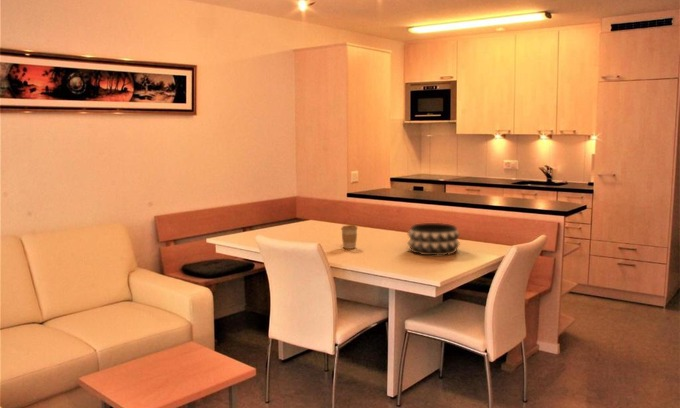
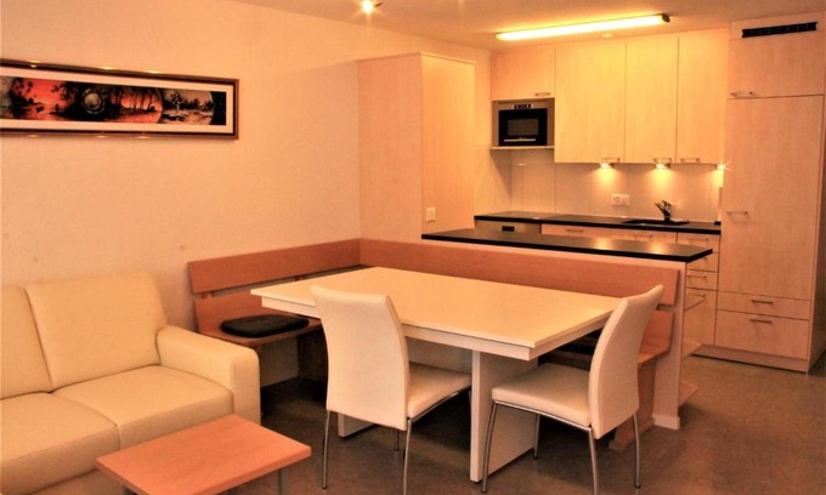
- decorative bowl [406,222,461,256]
- coffee cup [340,224,359,250]
